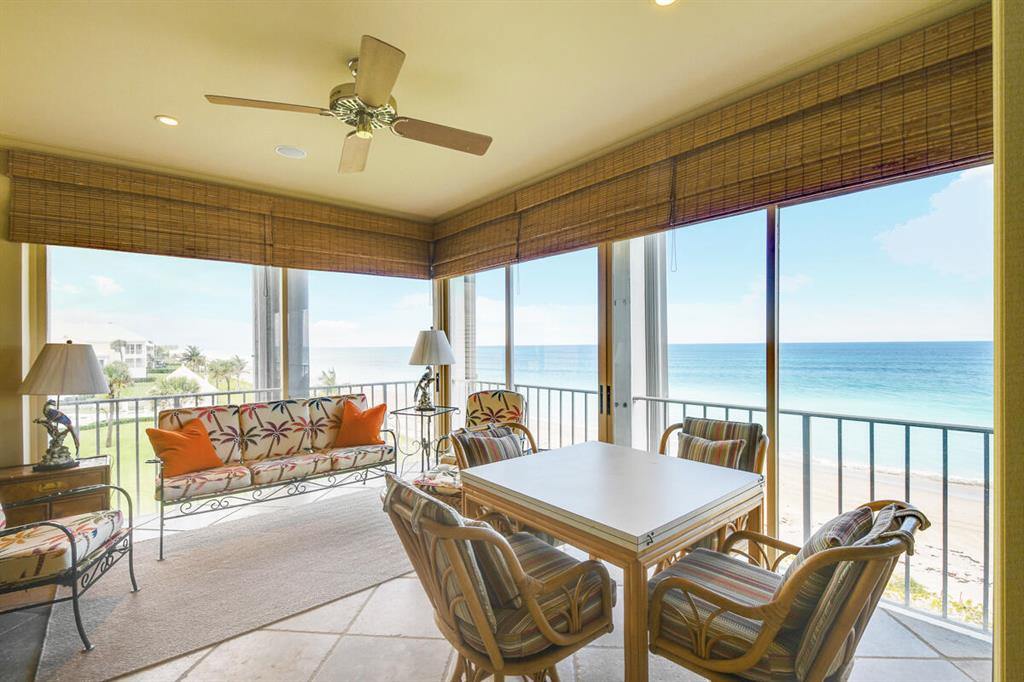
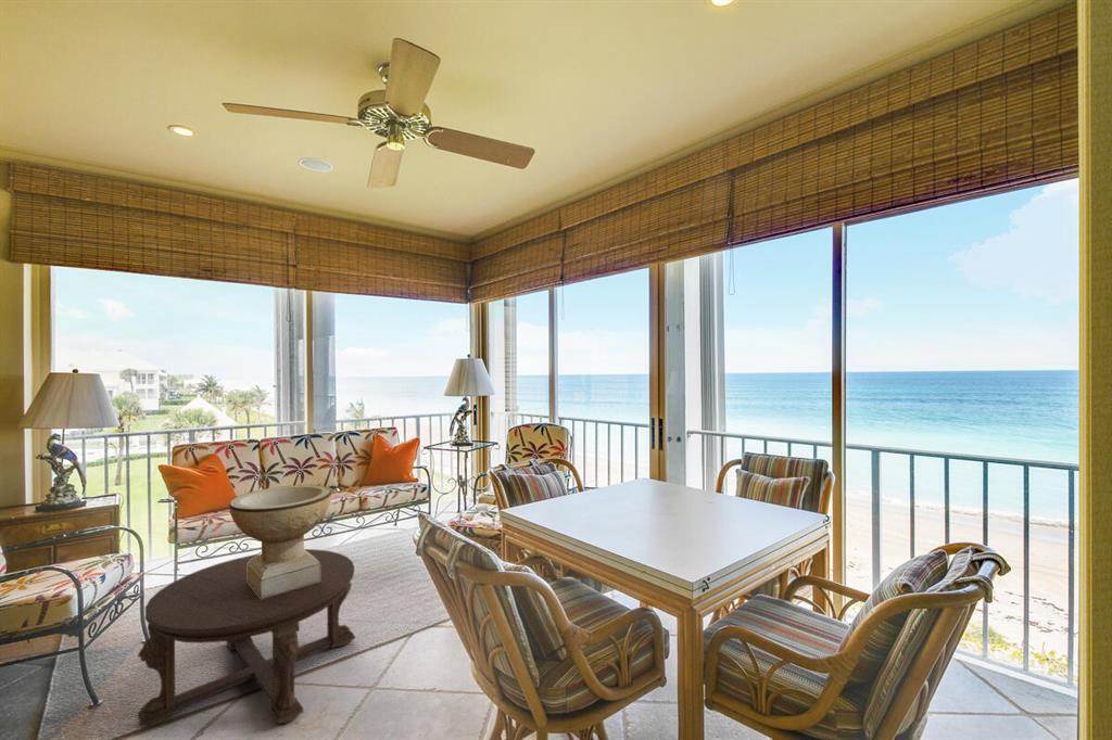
+ decorative bowl [228,484,332,599]
+ coffee table [137,548,356,728]
